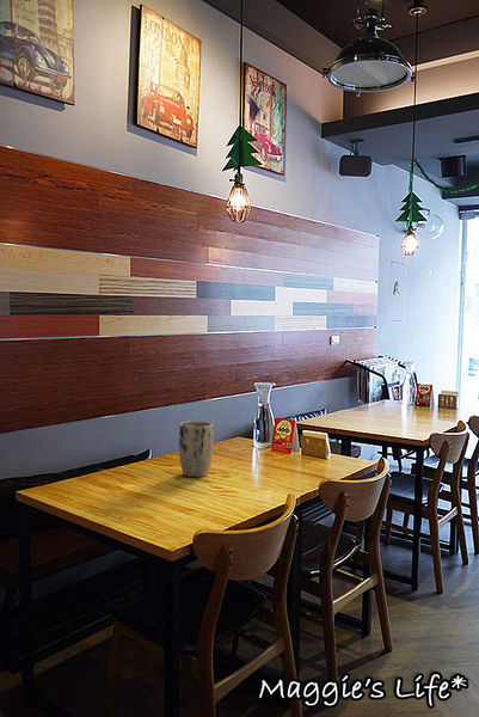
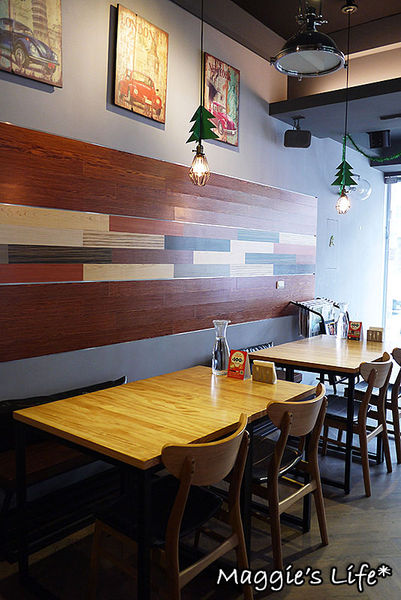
- plant pot [178,421,214,478]
